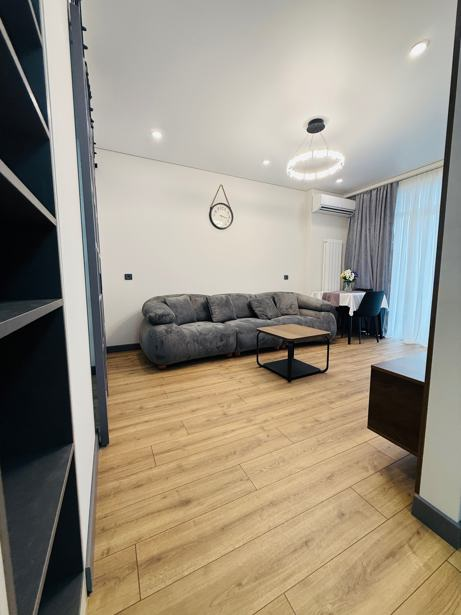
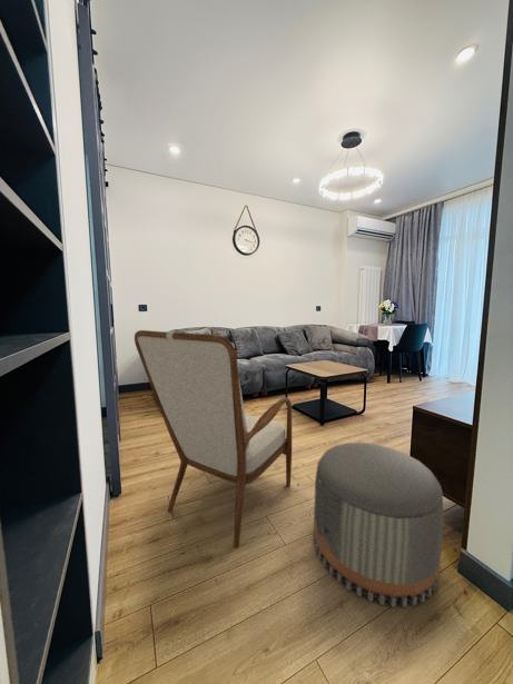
+ armchair [134,329,293,548]
+ pouf [313,442,445,608]
